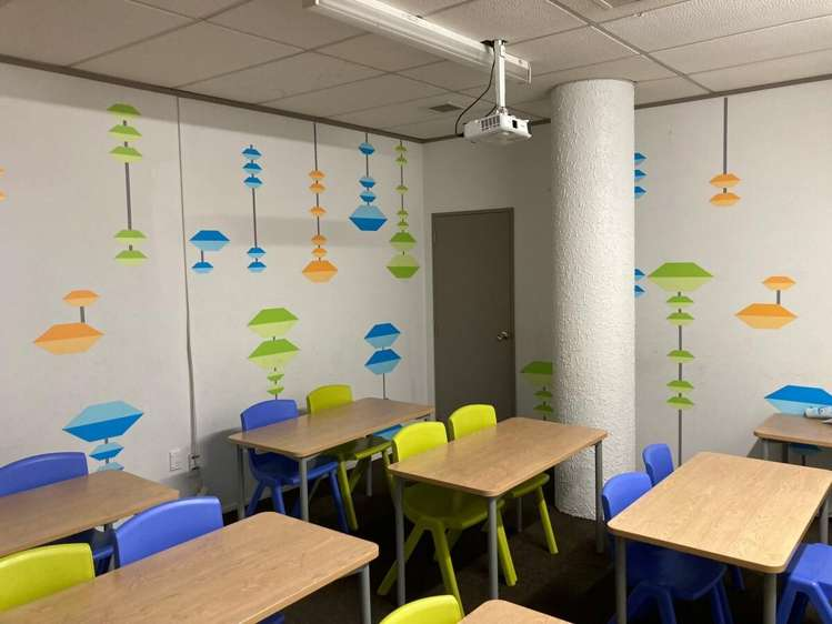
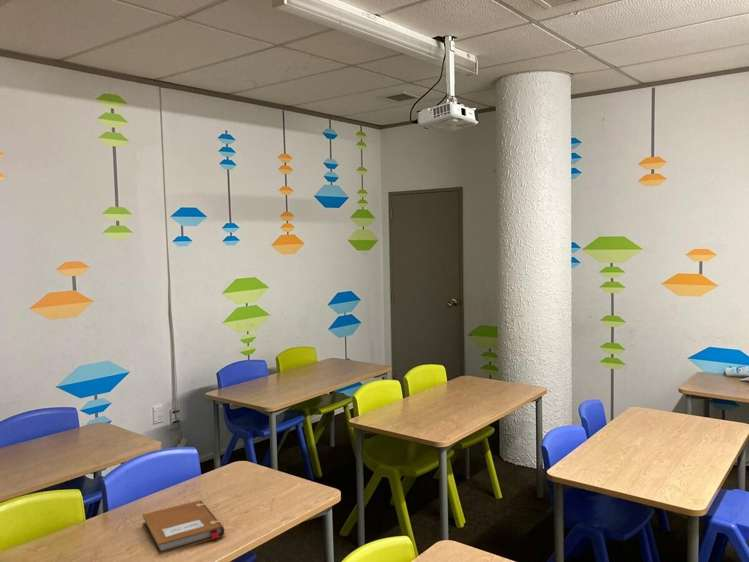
+ notebook [141,500,225,556]
